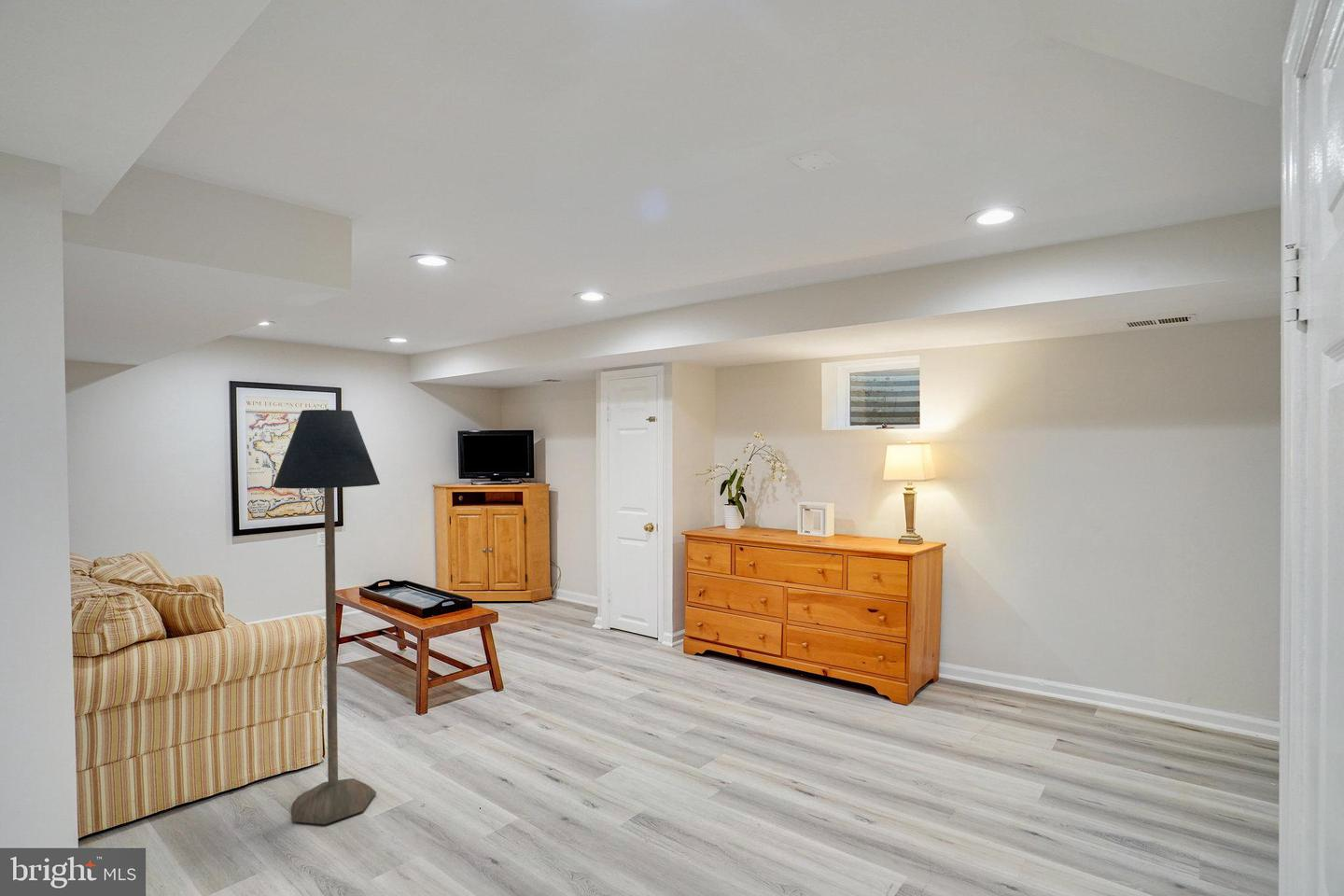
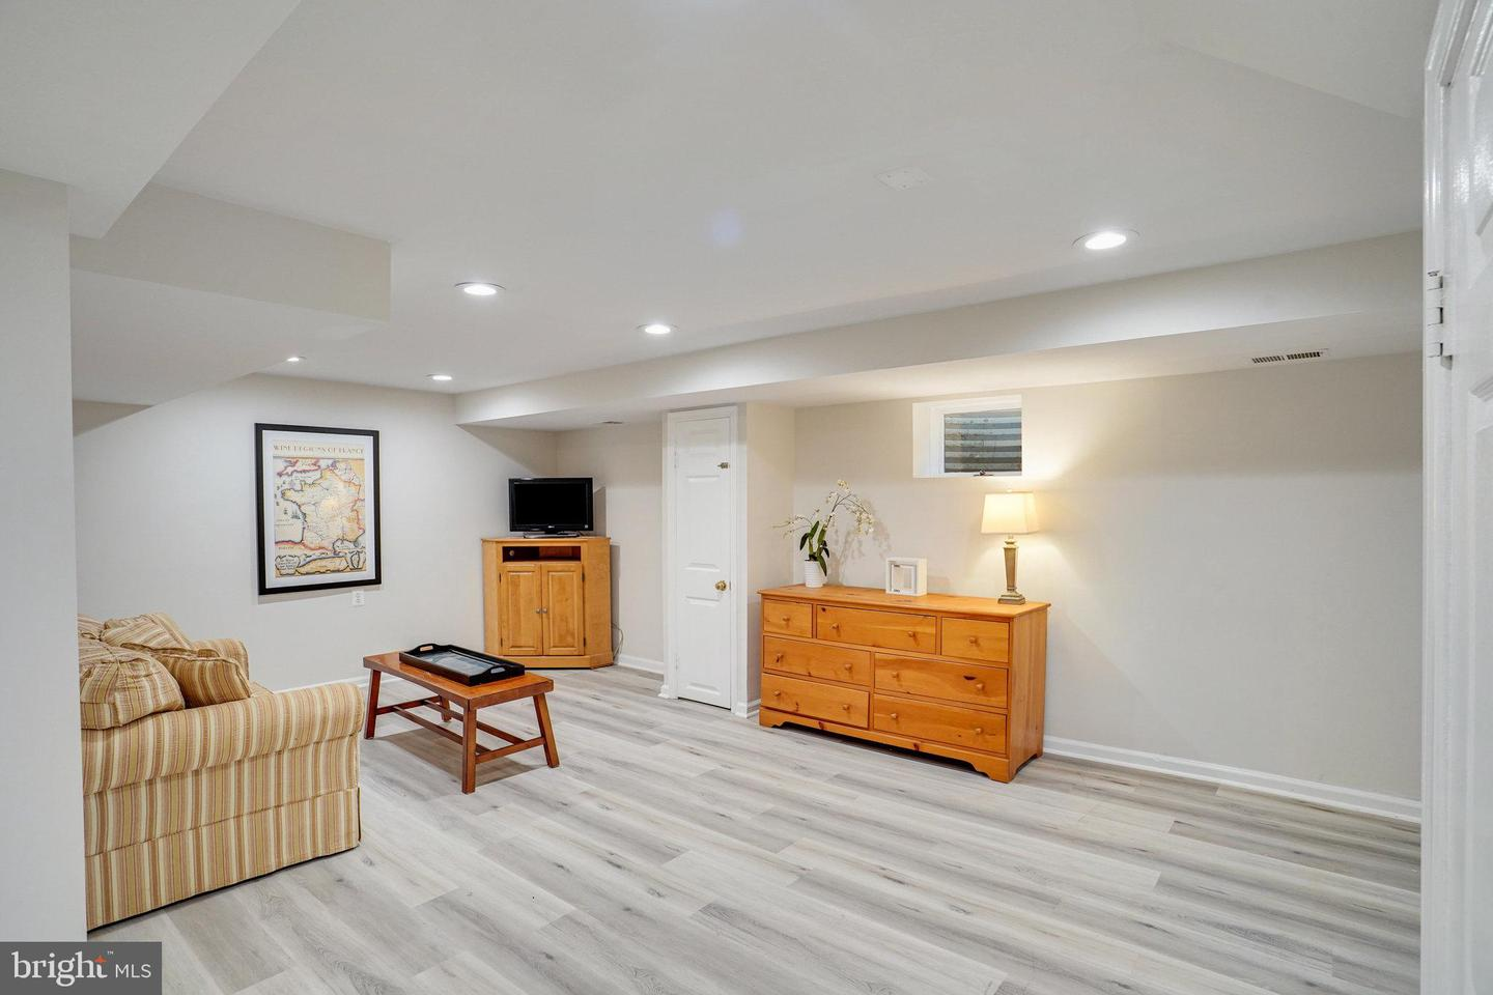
- floor lamp [272,408,381,825]
